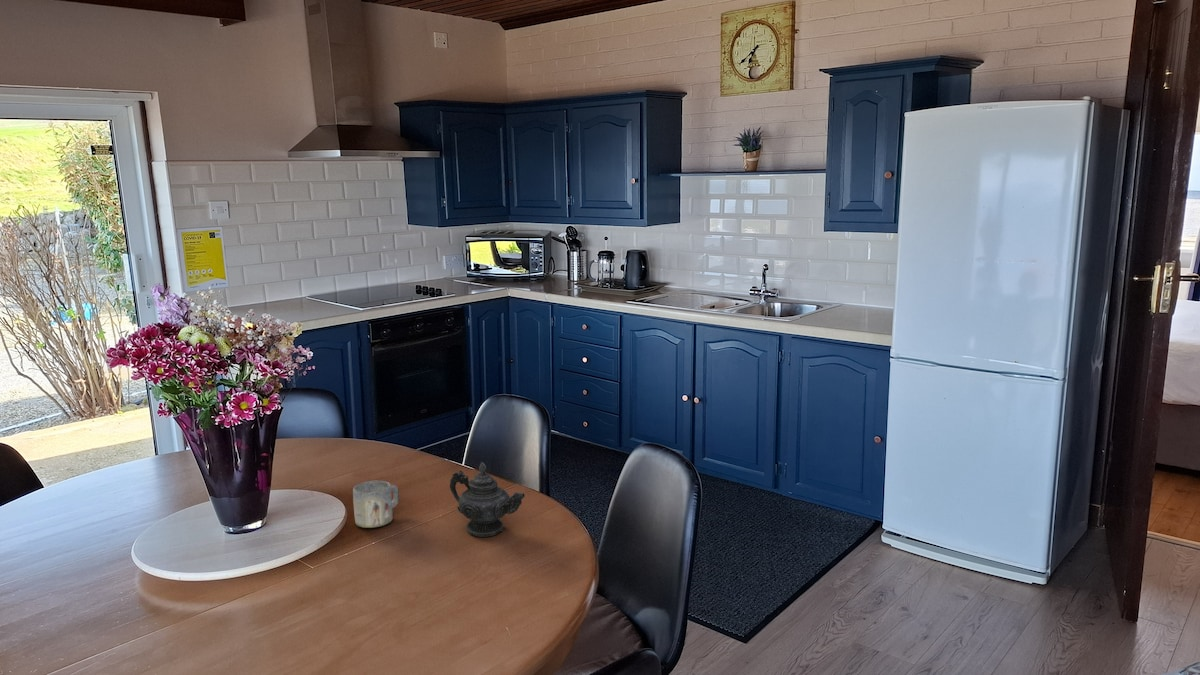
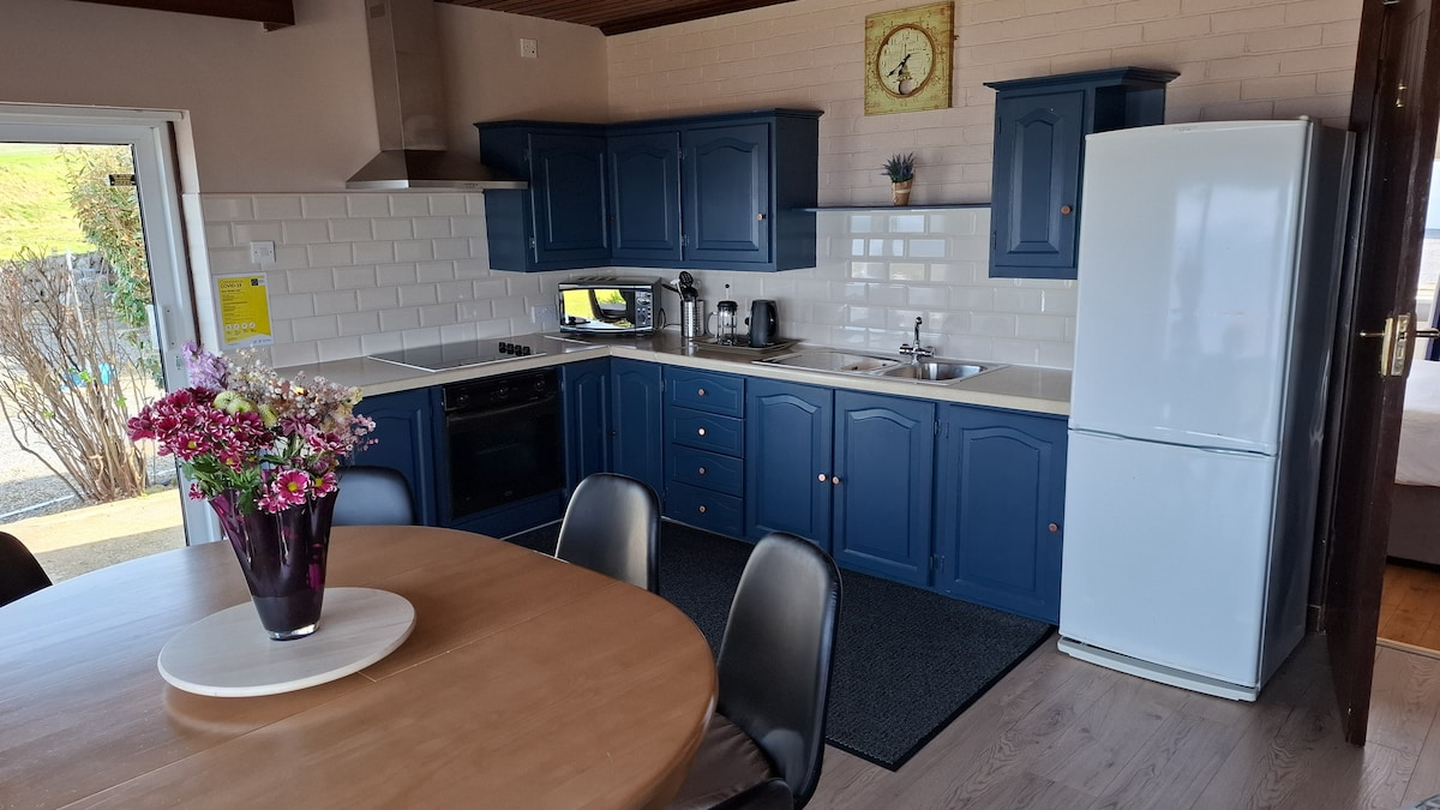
- teapot [449,461,526,538]
- mug [352,480,400,529]
